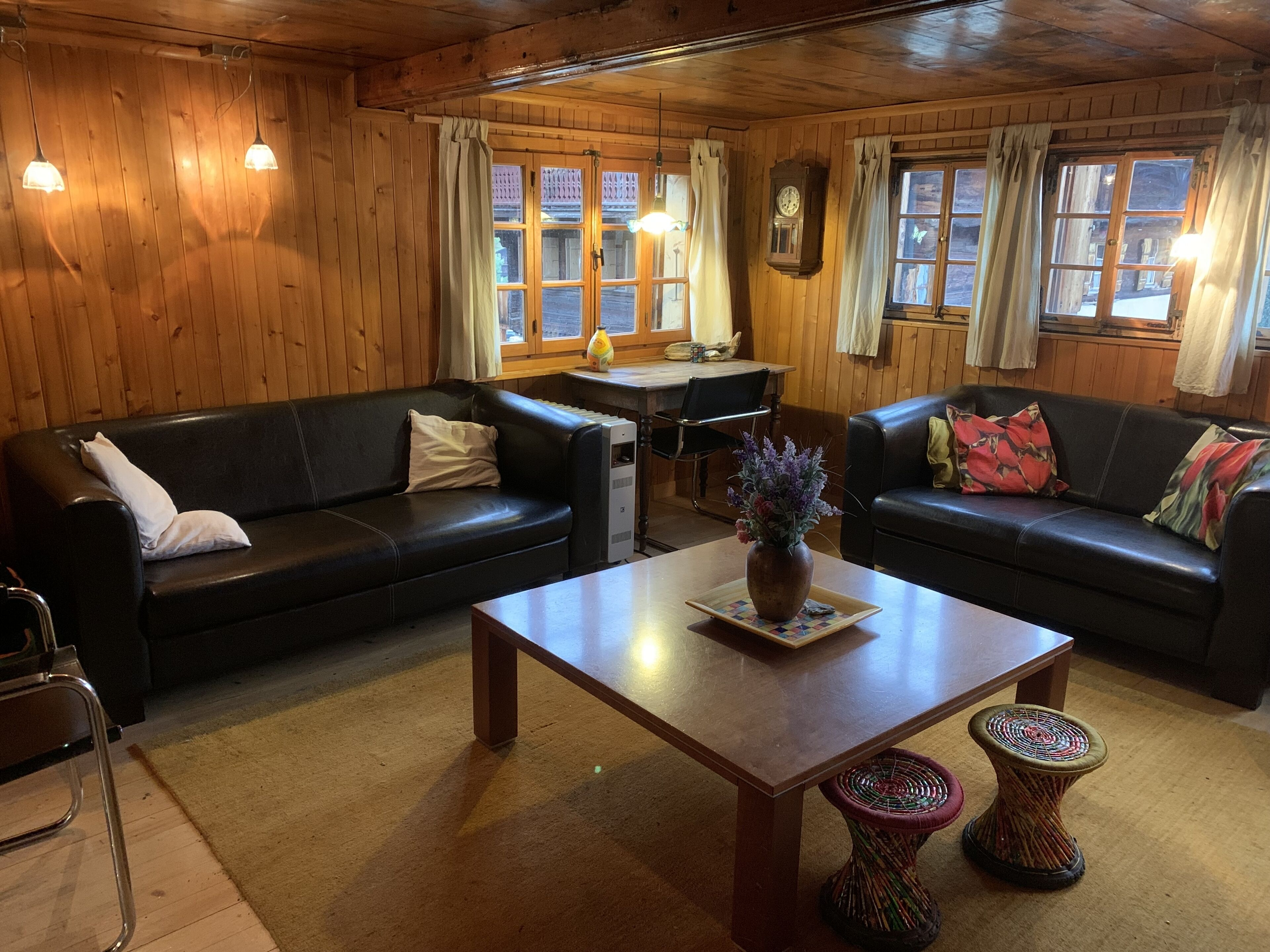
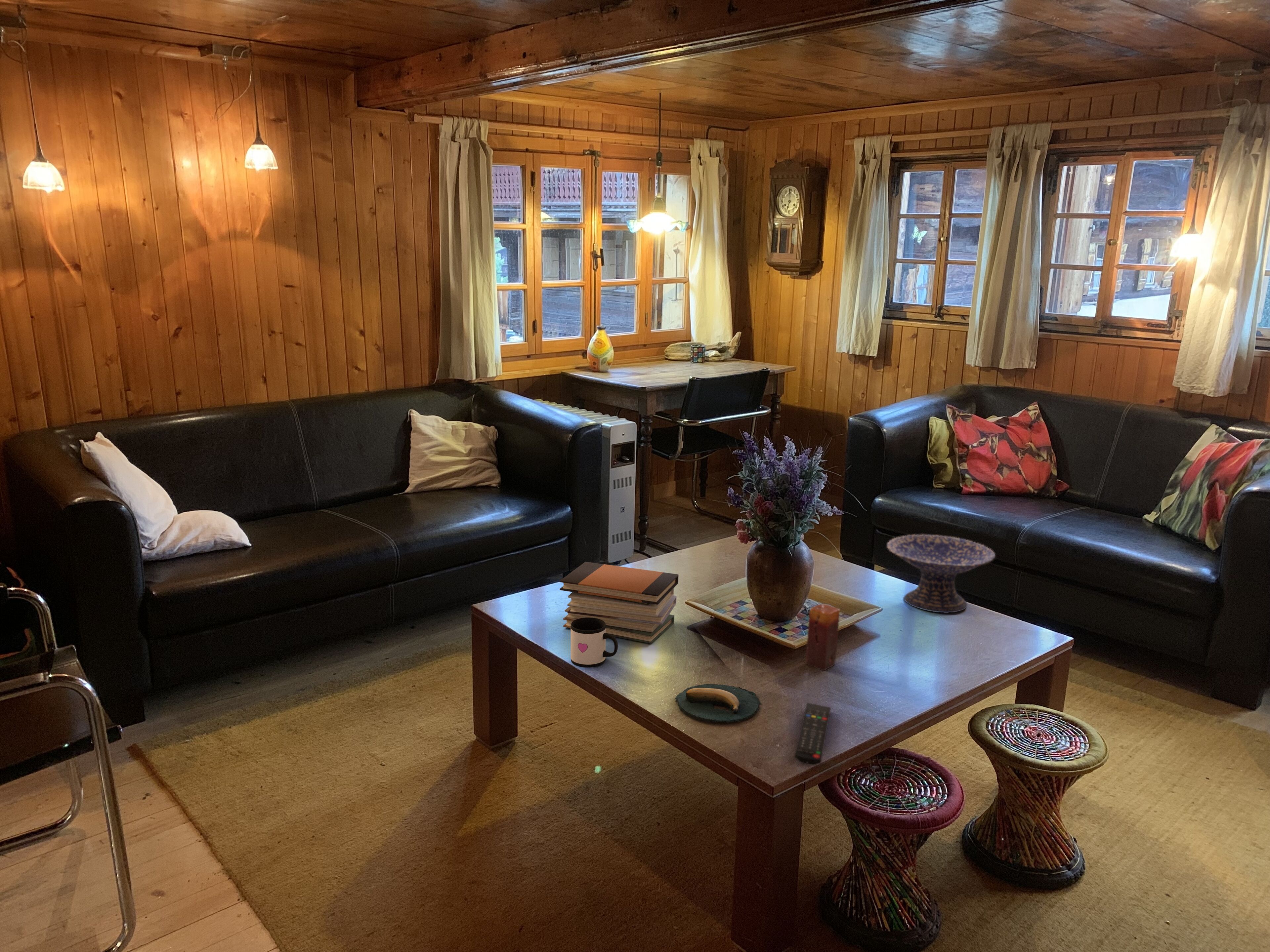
+ remote control [794,702,831,766]
+ decorative bowl [886,534,996,613]
+ mug [571,617,618,668]
+ book stack [559,561,679,644]
+ banana [675,684,762,724]
+ candle [805,604,840,671]
